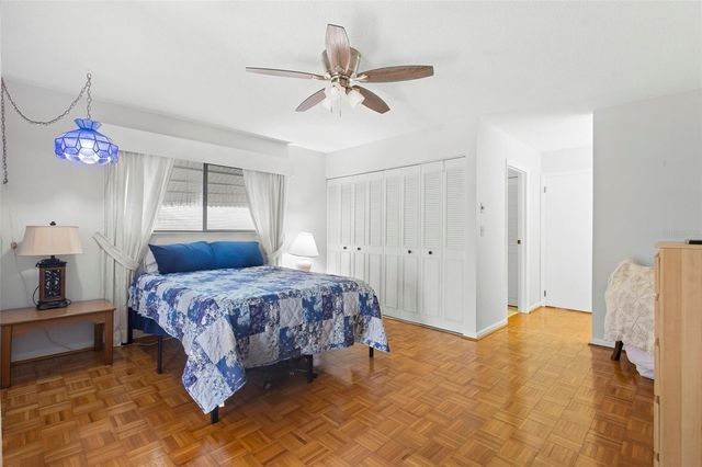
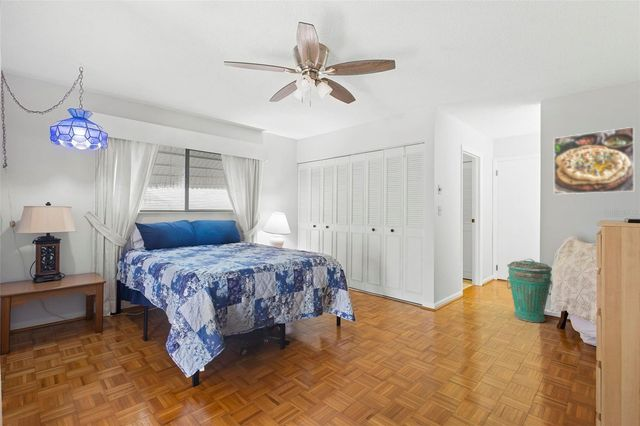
+ trash can [506,258,553,324]
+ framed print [553,126,635,195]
